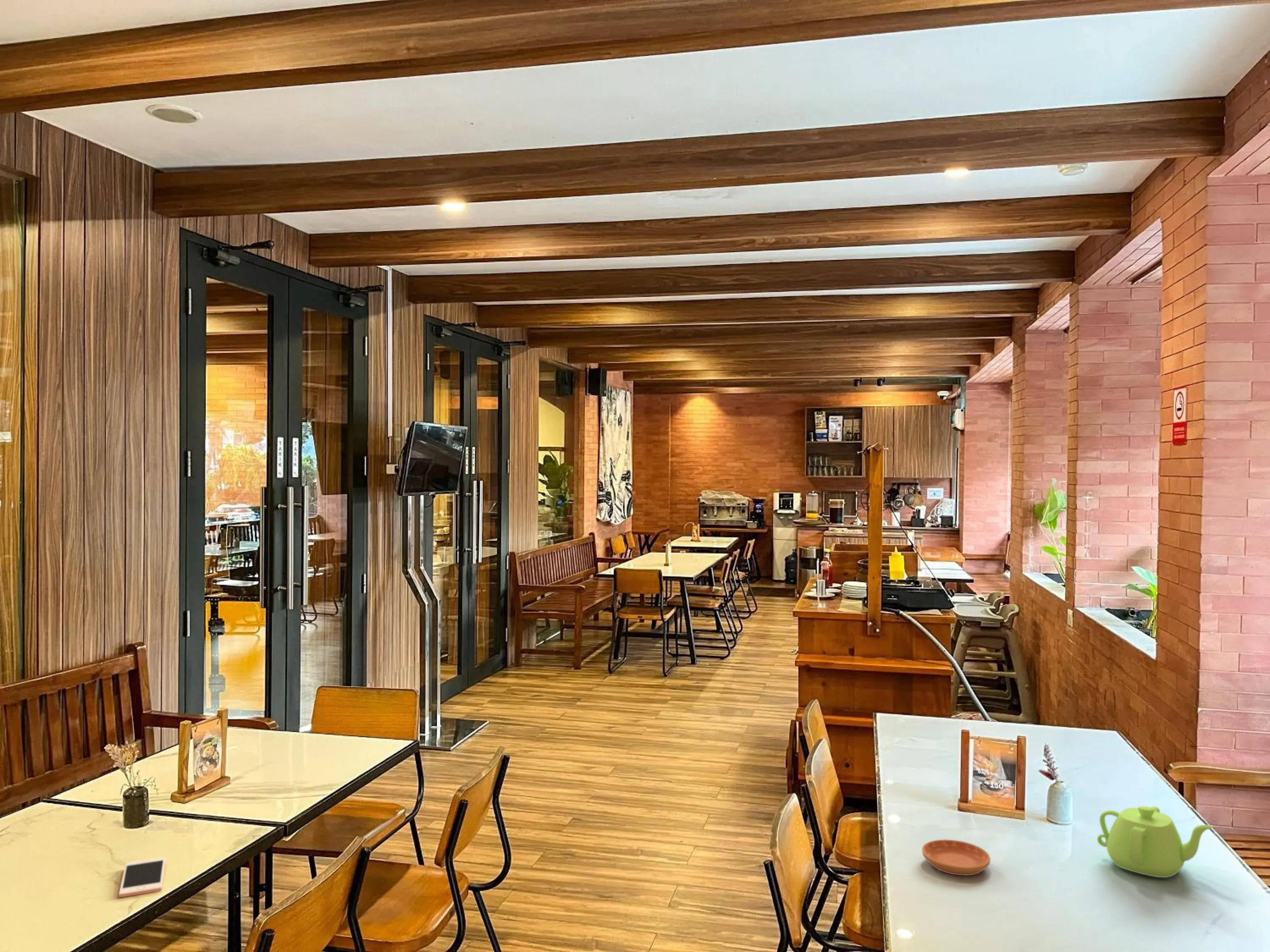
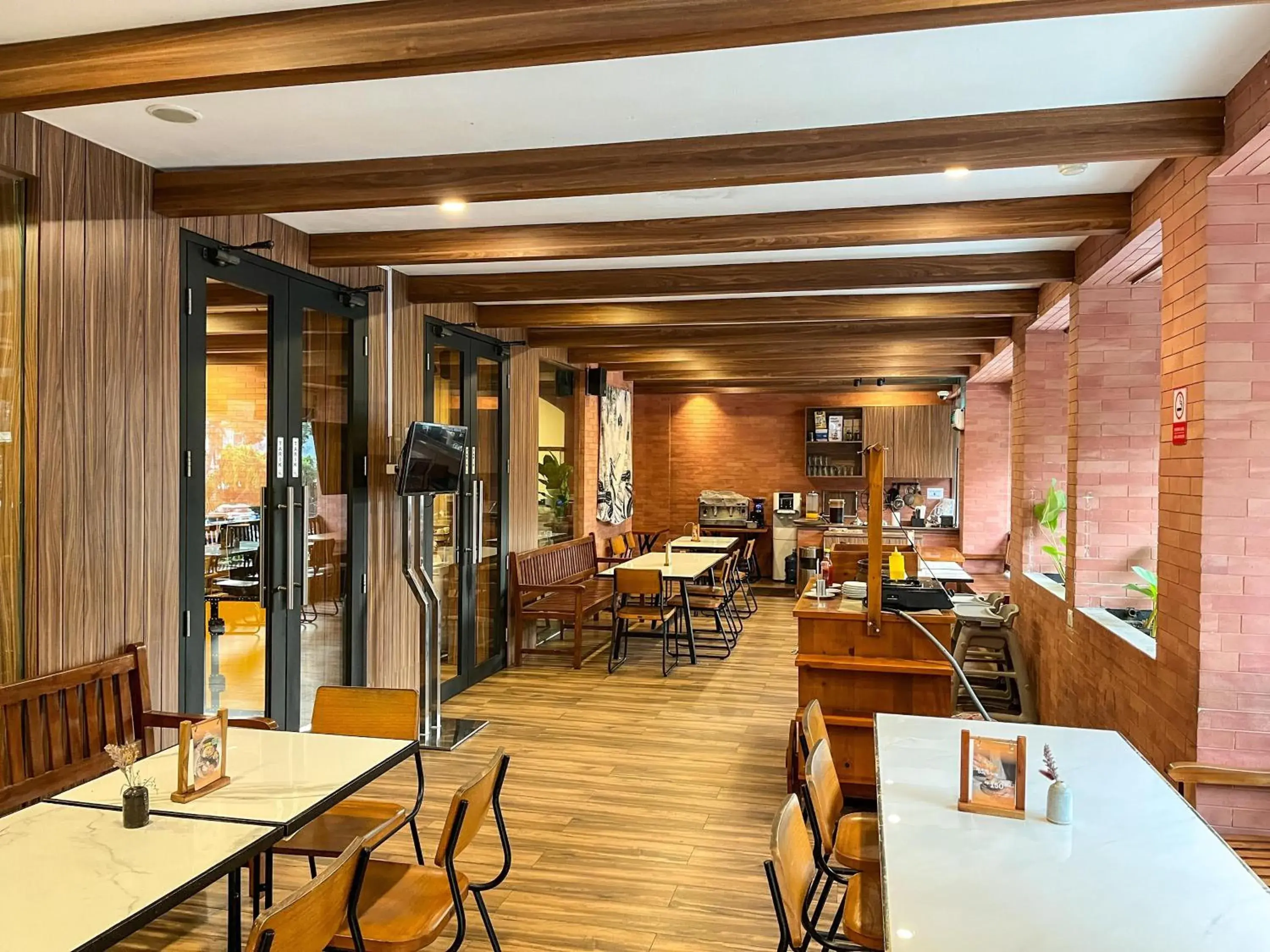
- cell phone [119,857,166,898]
- saucer [922,839,991,876]
- teapot [1097,805,1214,878]
